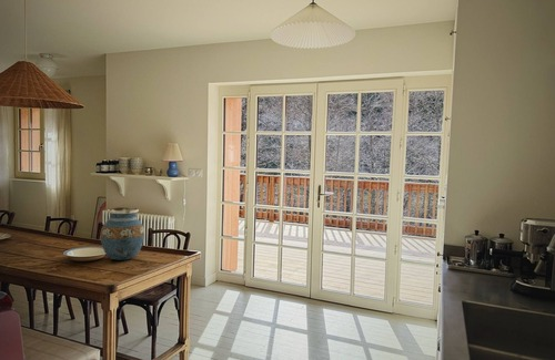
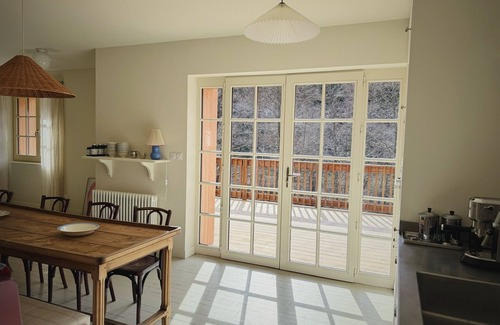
- vase [100,207,145,261]
